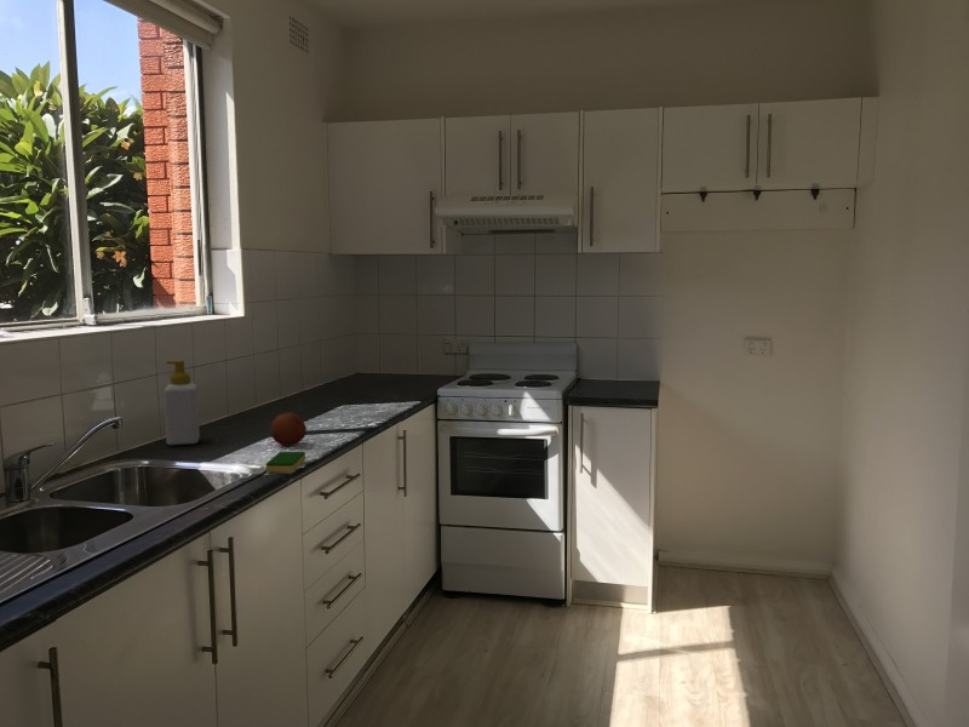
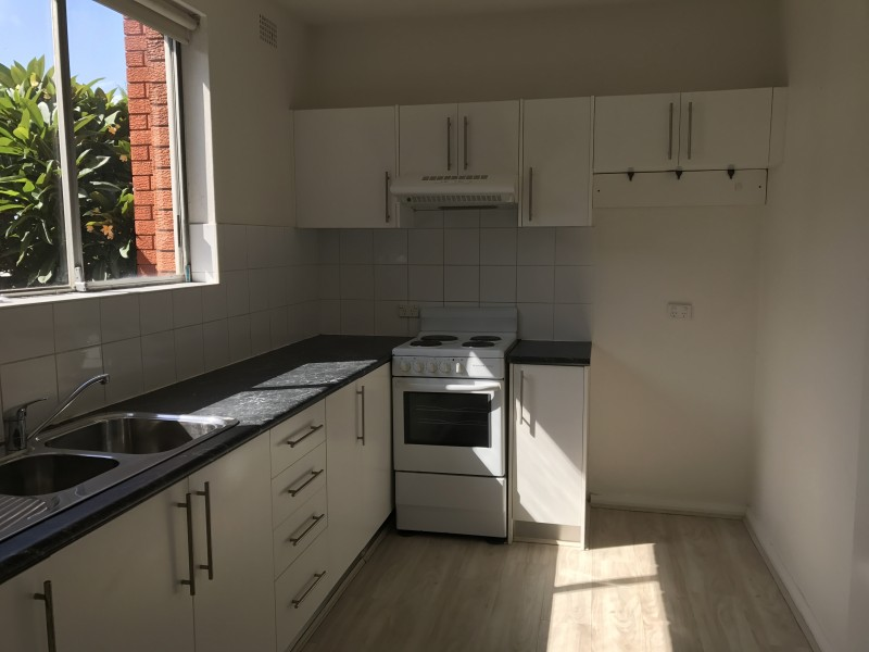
- dish sponge [265,451,306,474]
- fruit [269,411,308,447]
- soap bottle [162,359,201,446]
